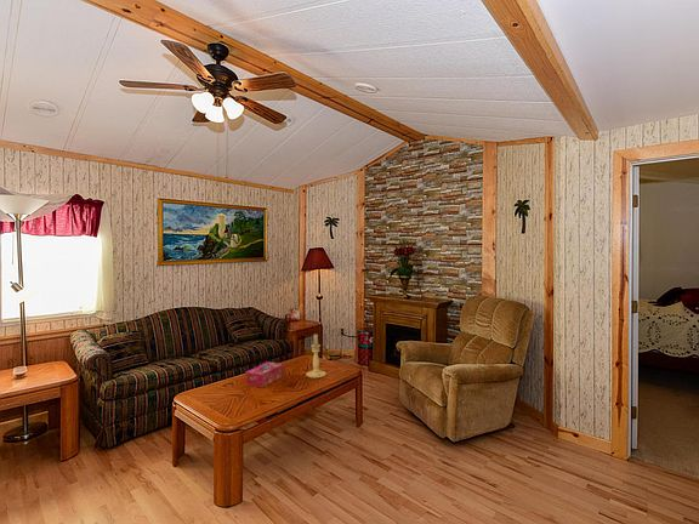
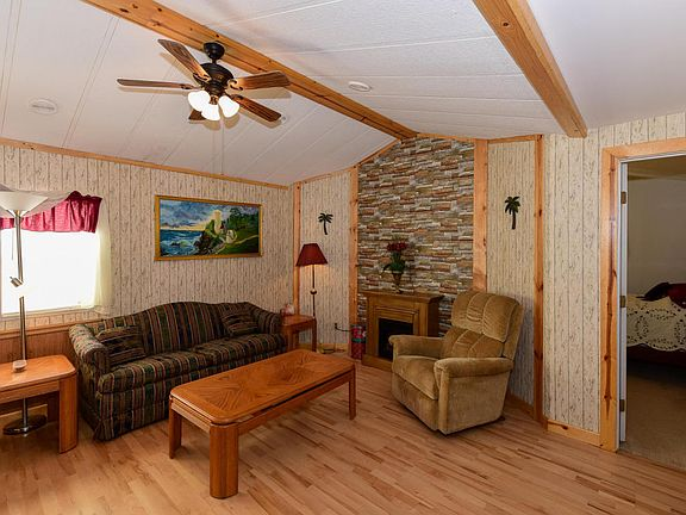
- candle holder [305,334,328,380]
- tissue box [244,360,284,389]
